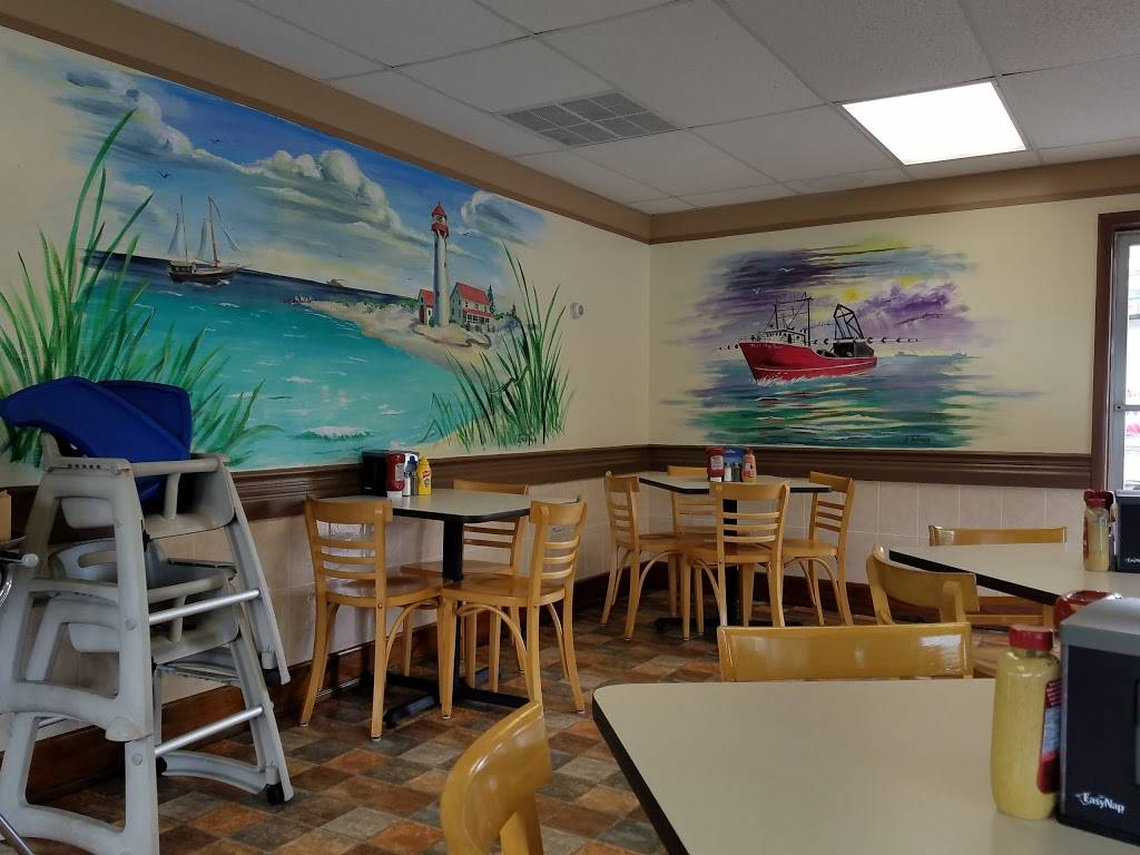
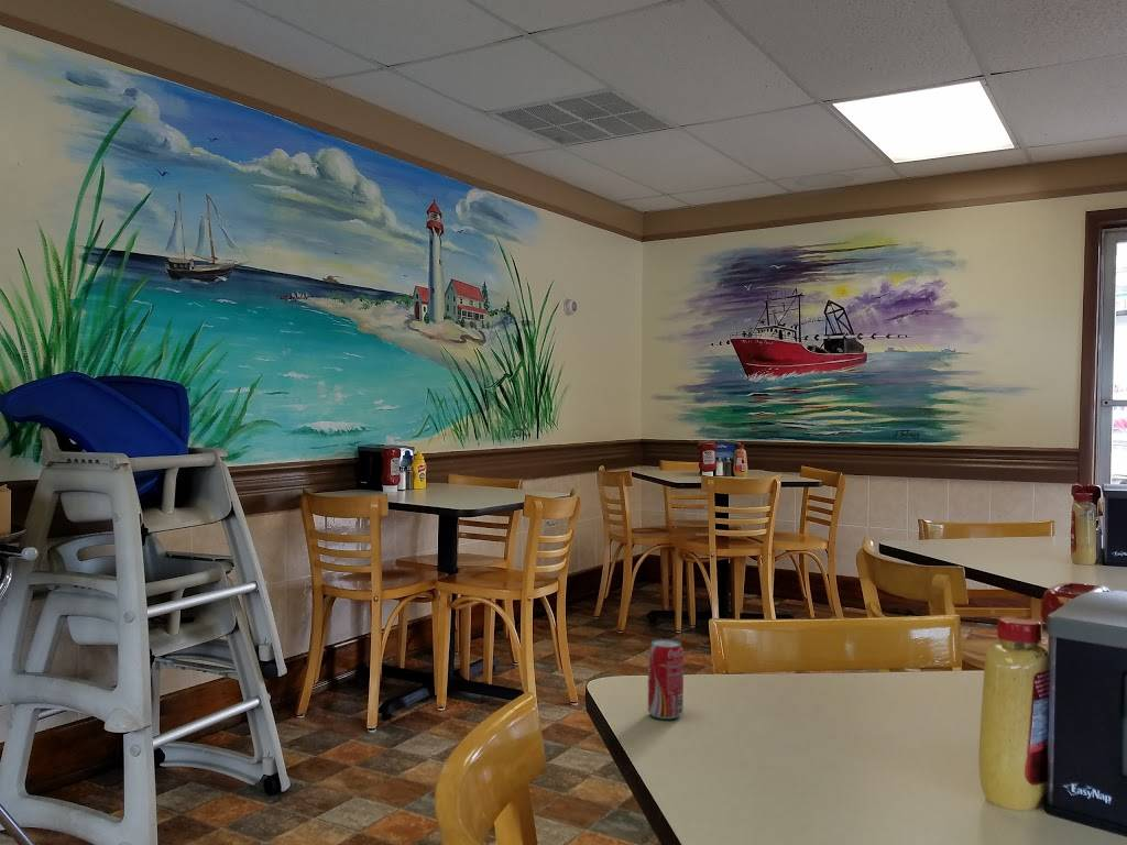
+ beverage can [647,638,685,720]
